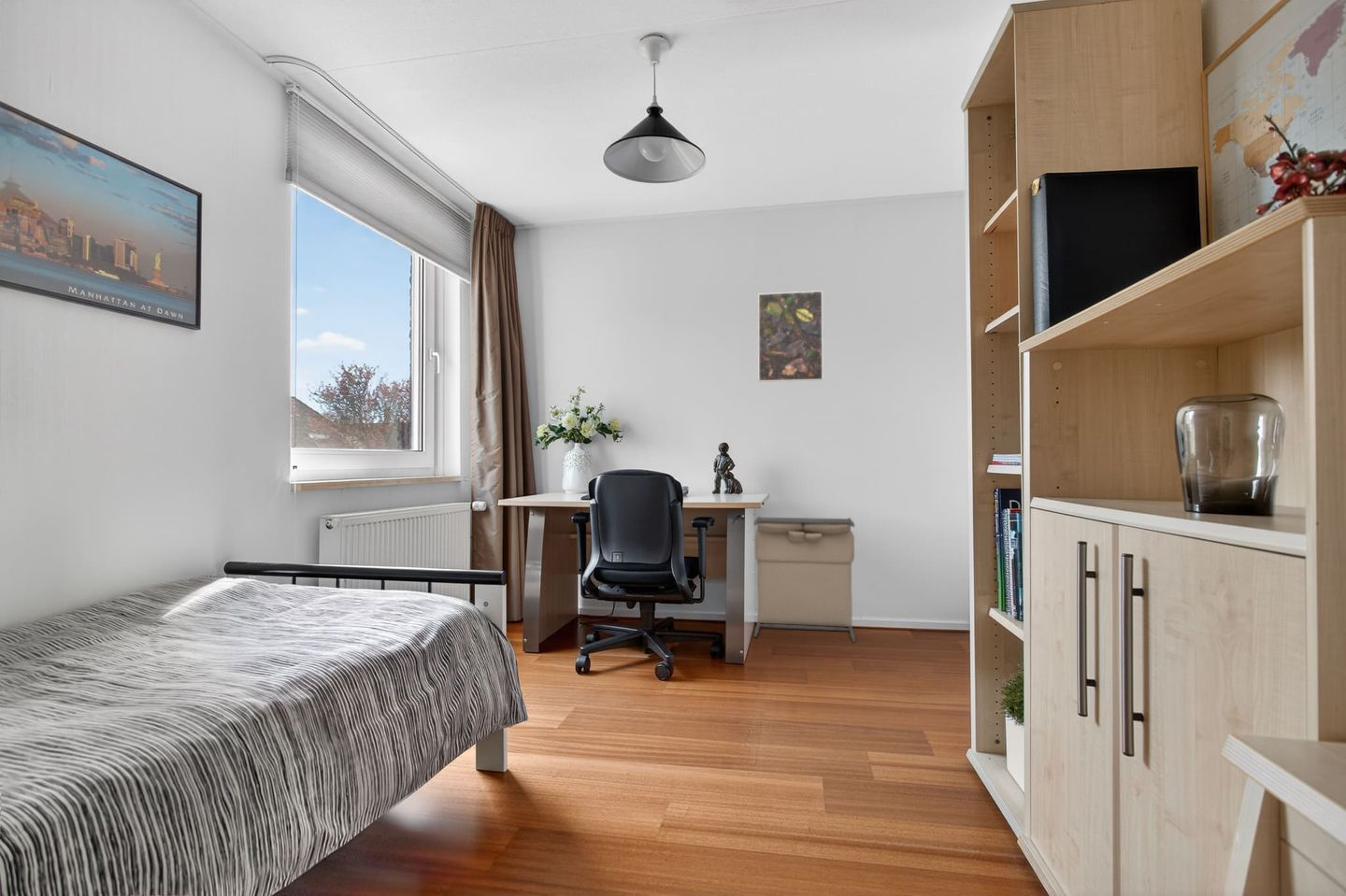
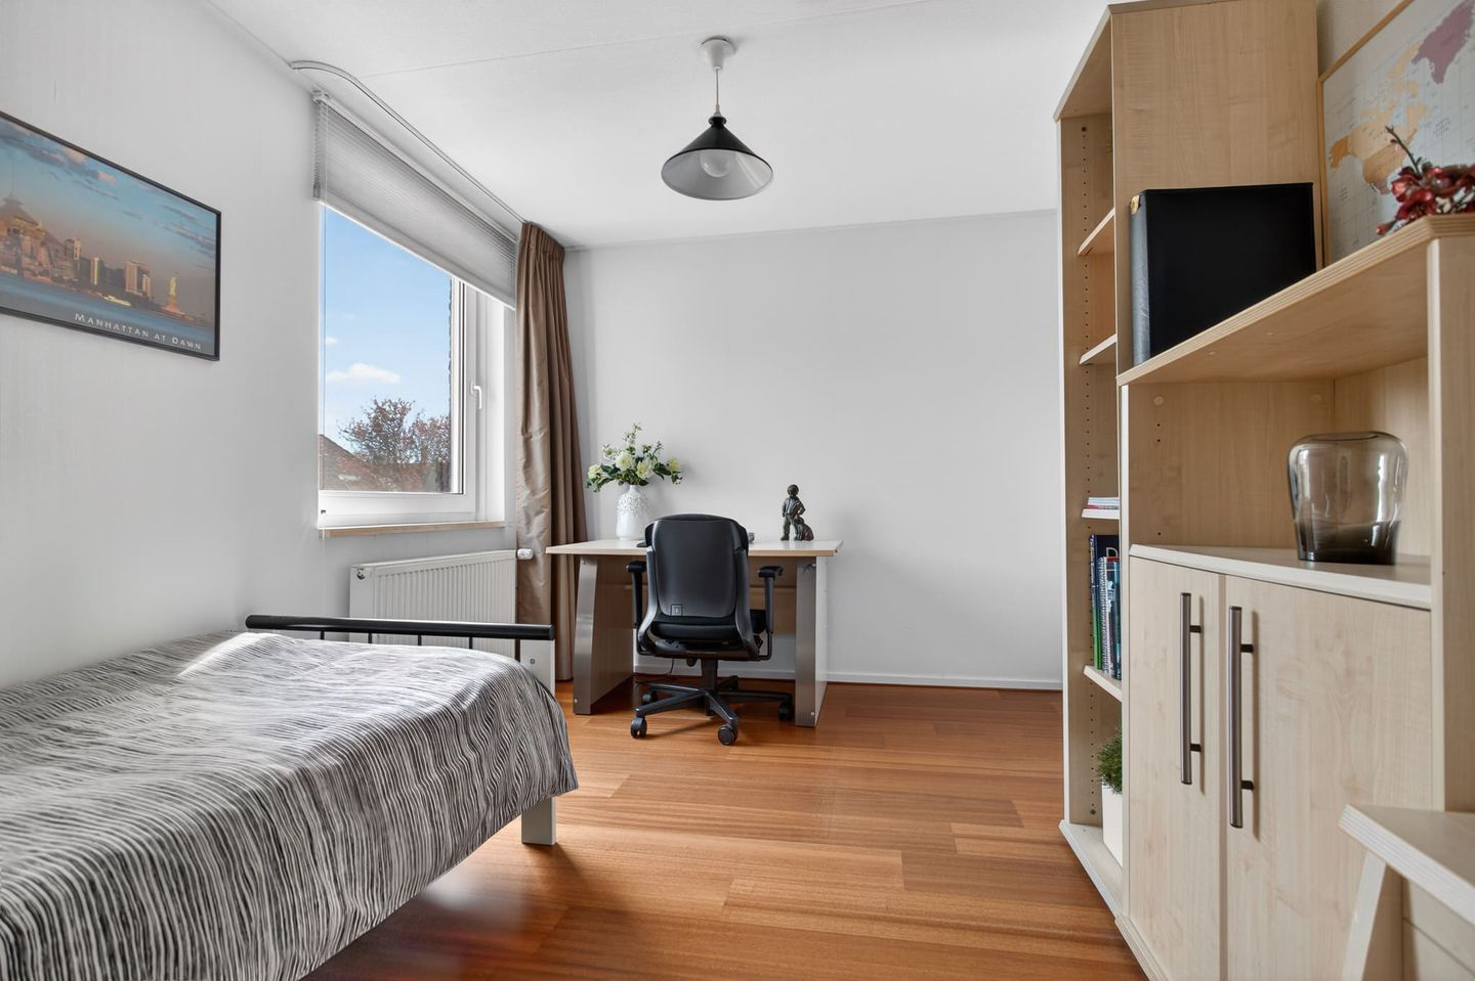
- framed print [757,290,823,383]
- laundry hamper [752,516,856,643]
